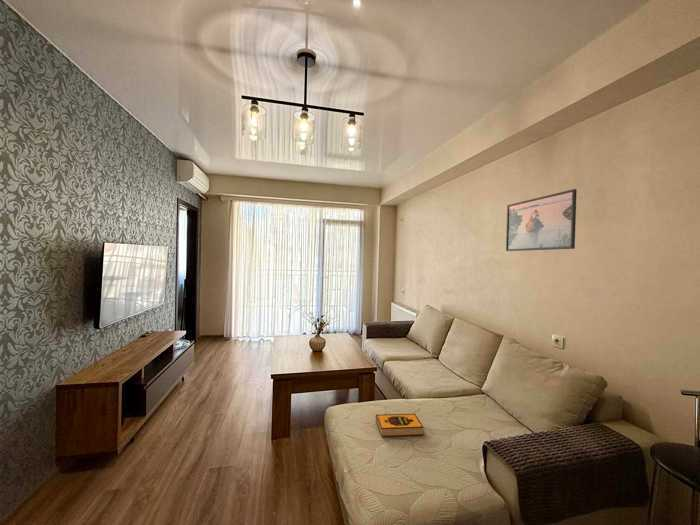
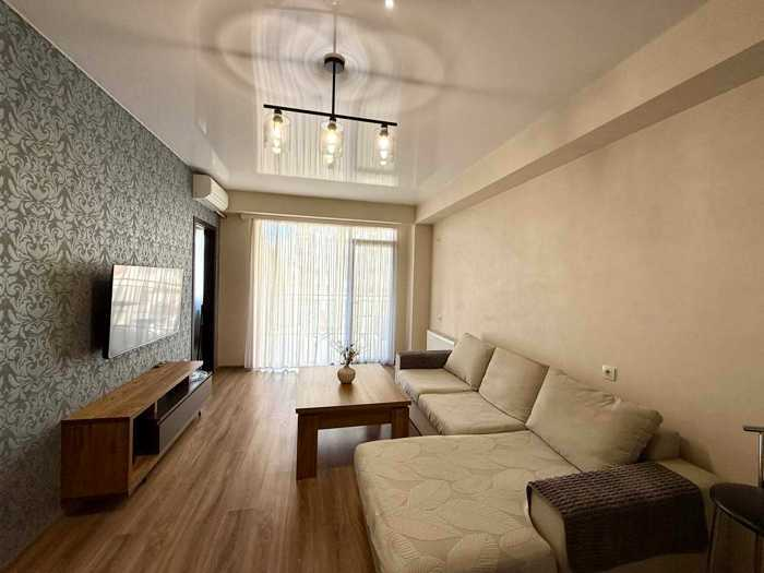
- hardback book [375,412,425,438]
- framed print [505,188,578,252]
